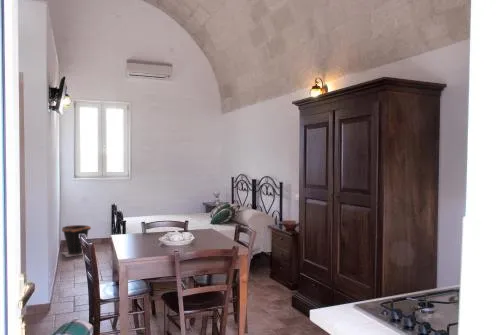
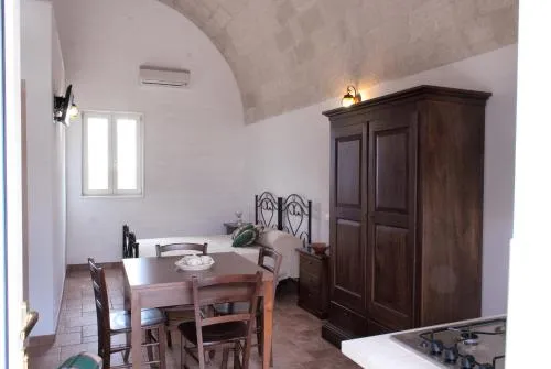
- waste bin [61,223,92,258]
